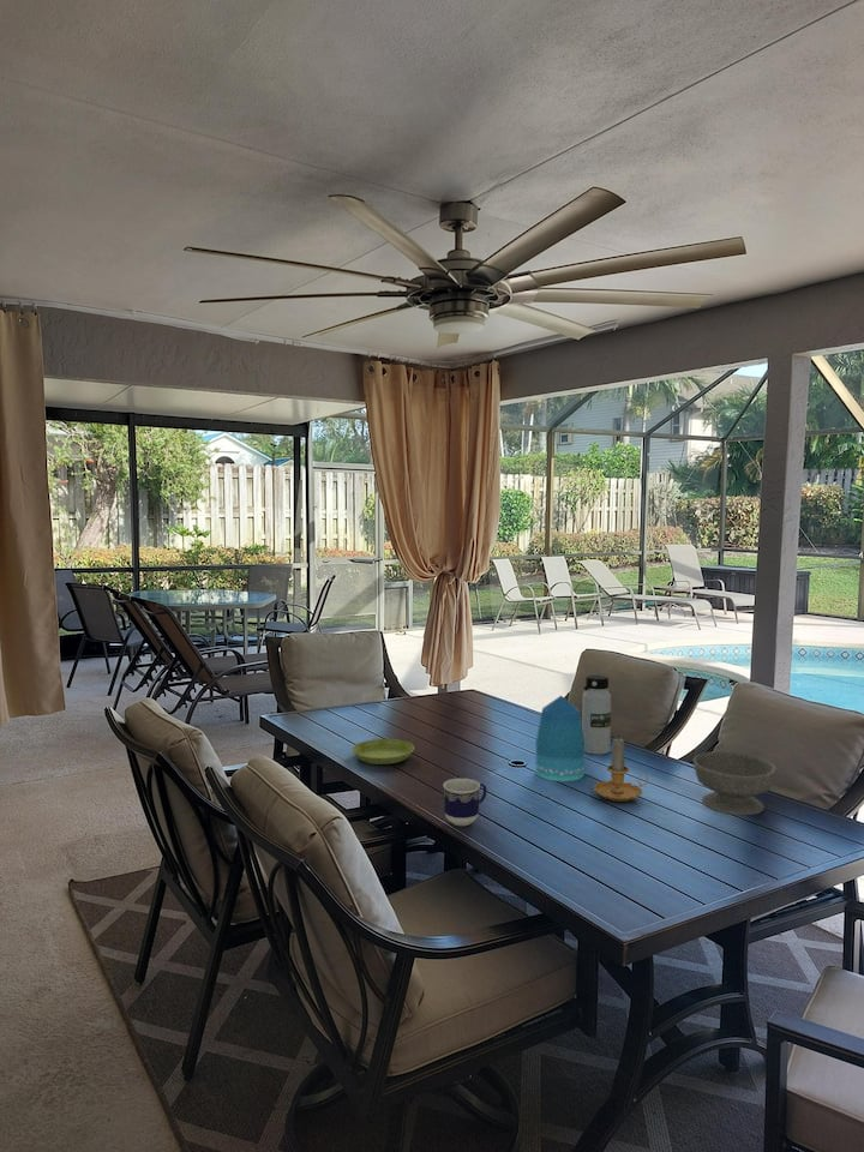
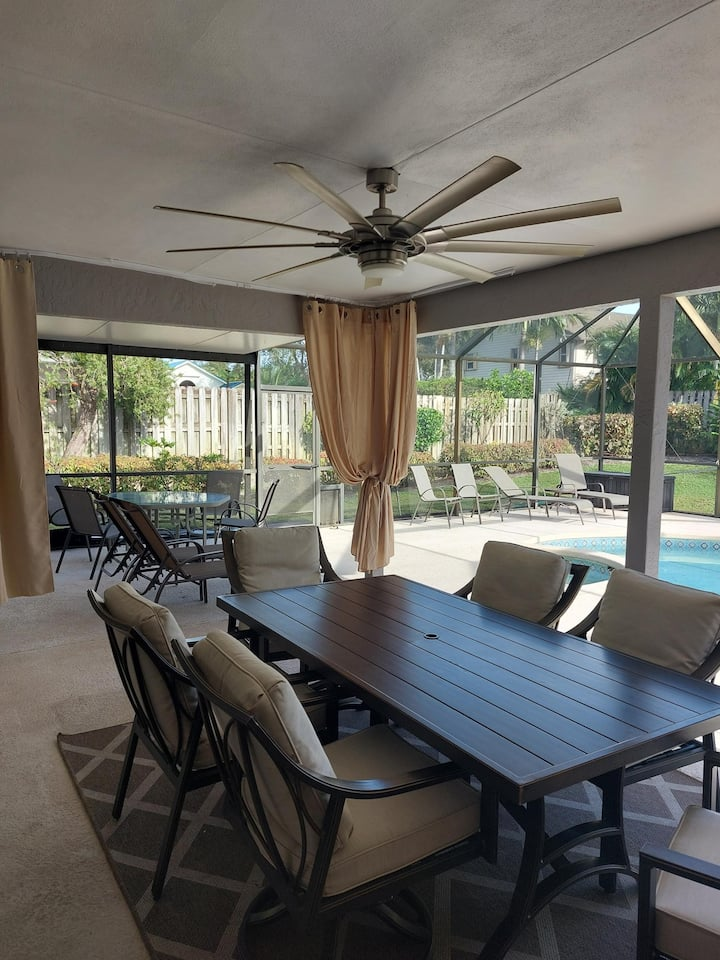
- water bottle [581,674,612,756]
- vase [534,695,586,782]
- saucer [352,738,415,766]
- bowl [692,750,778,816]
- cup [442,778,487,827]
- candle [592,736,649,803]
